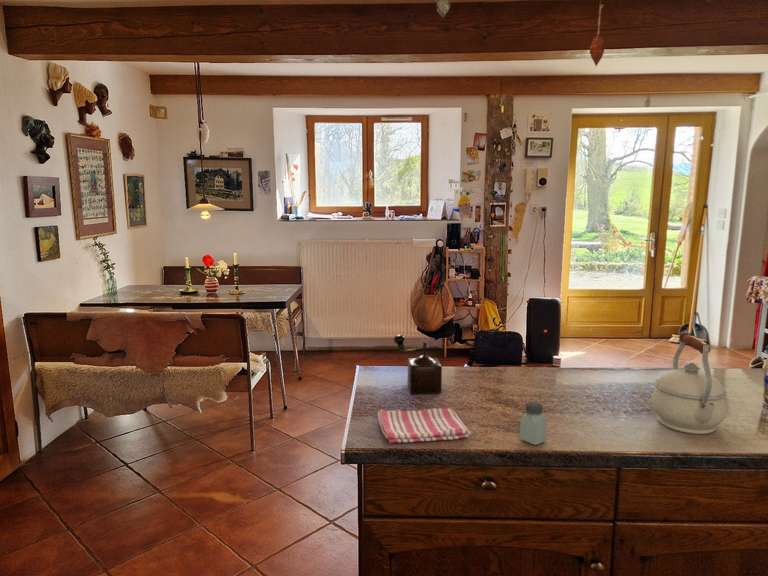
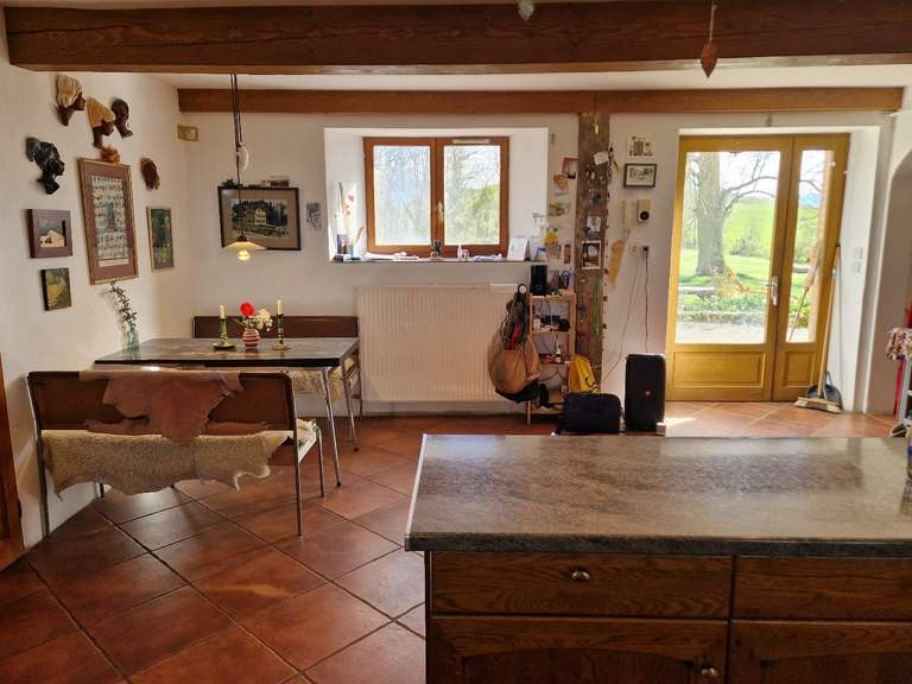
- kettle [650,332,728,435]
- saltshaker [519,401,547,446]
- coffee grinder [393,334,443,395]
- dish towel [376,407,472,444]
